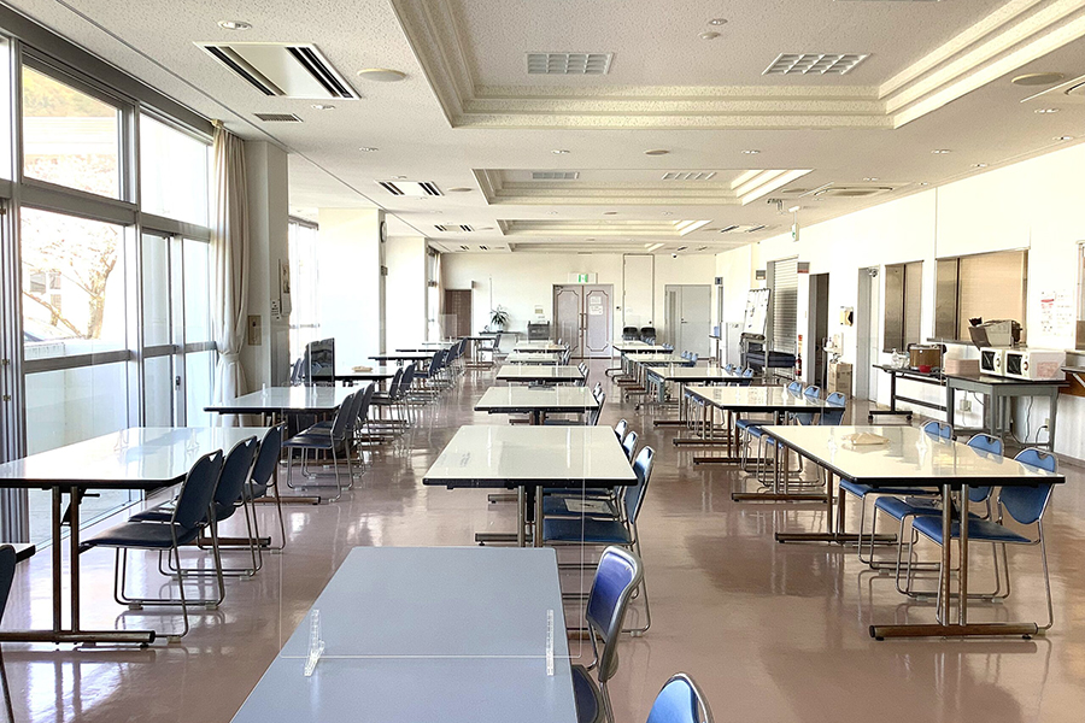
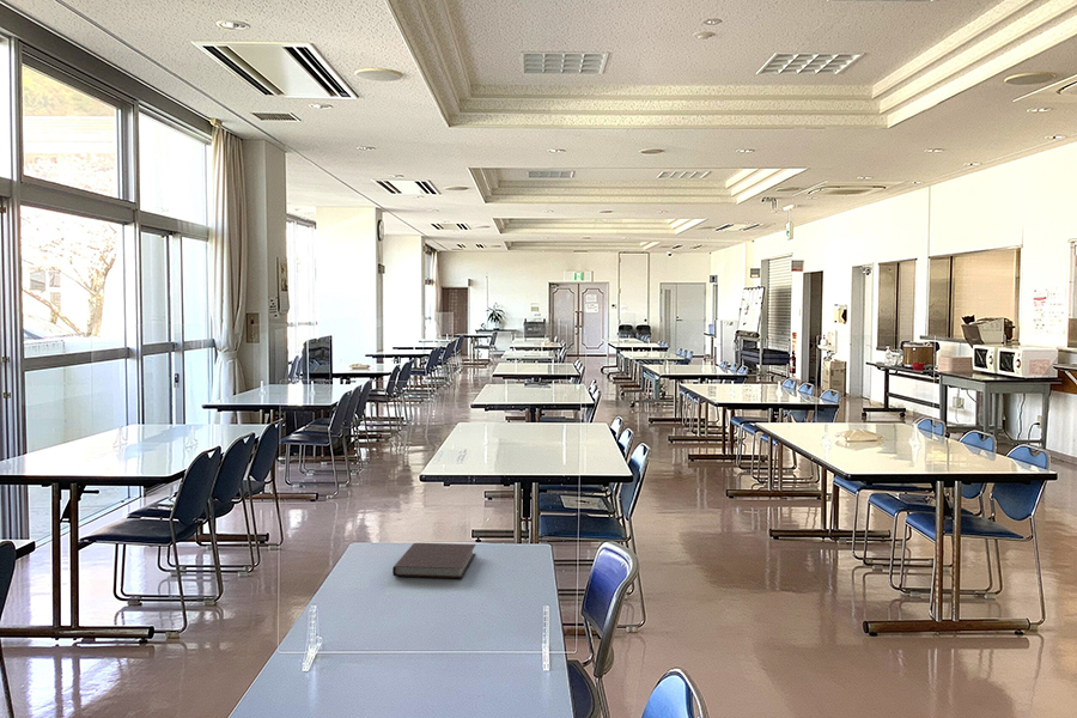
+ notebook [391,542,476,579]
